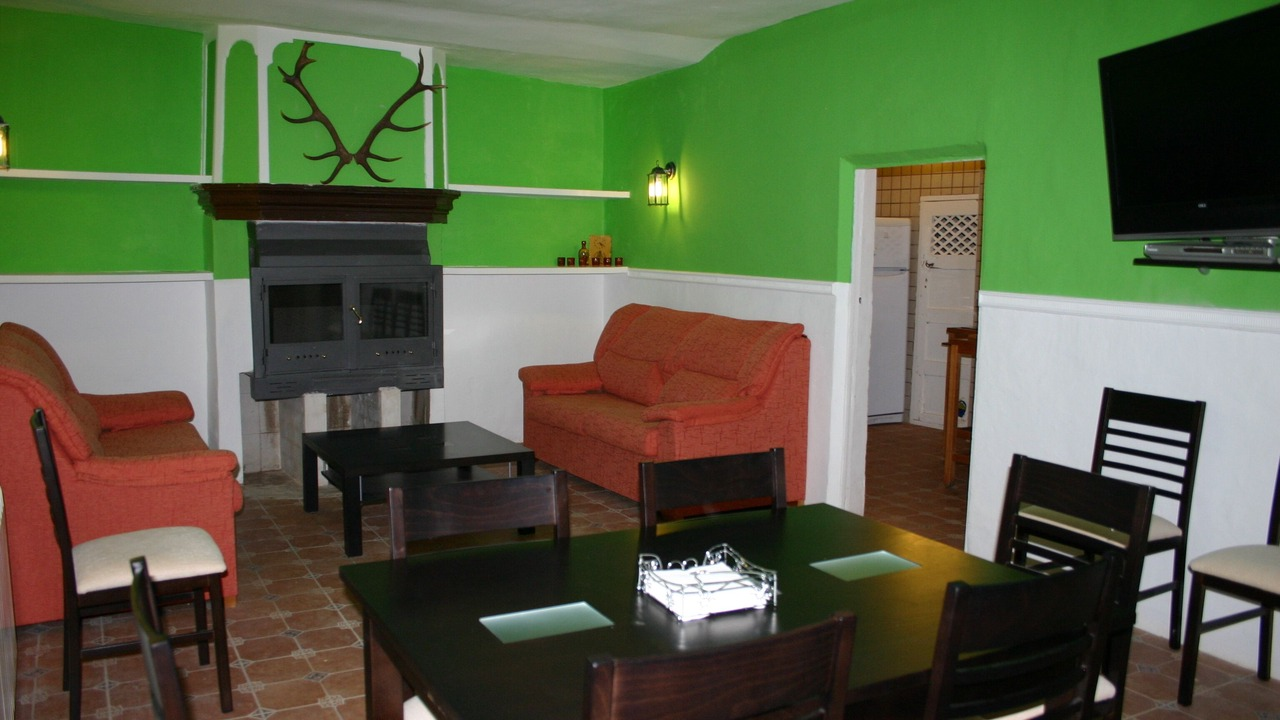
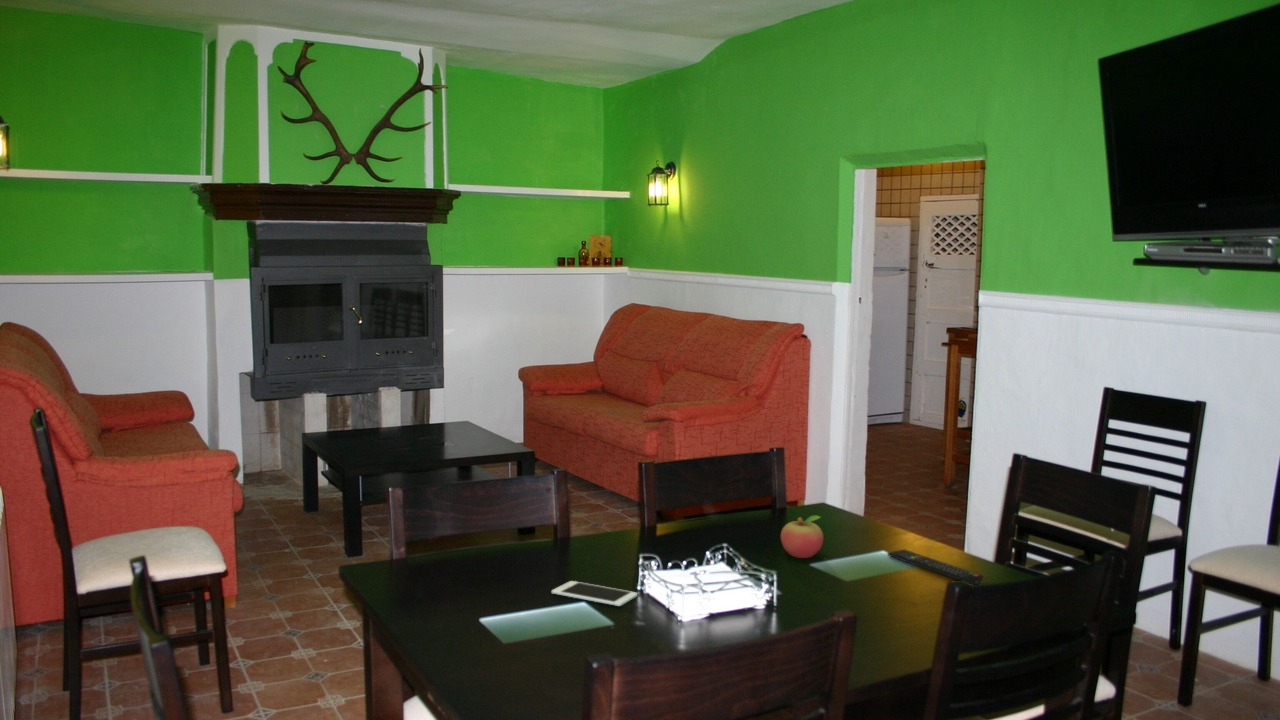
+ remote control [887,549,984,585]
+ fruit [780,514,825,559]
+ cell phone [551,580,639,607]
